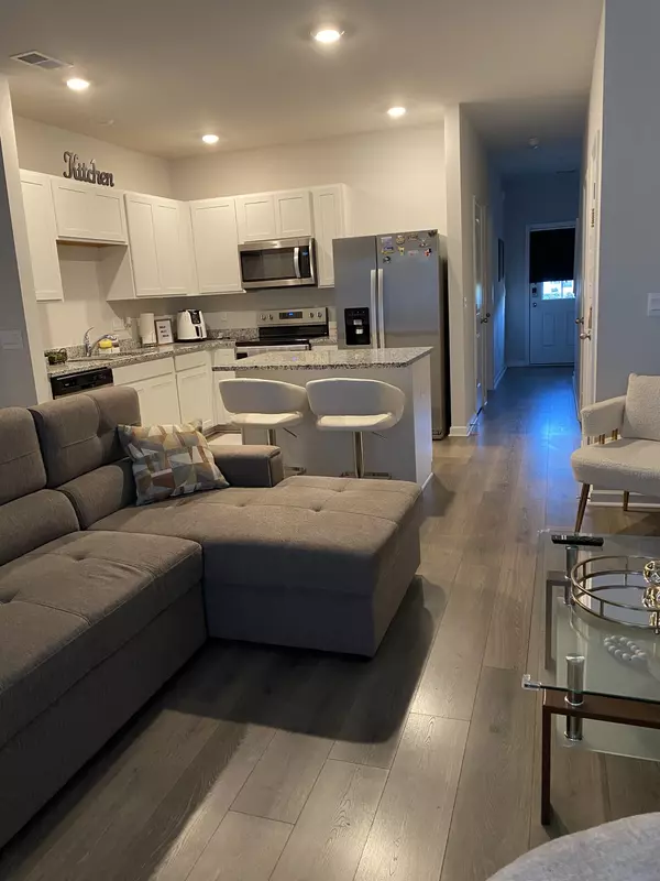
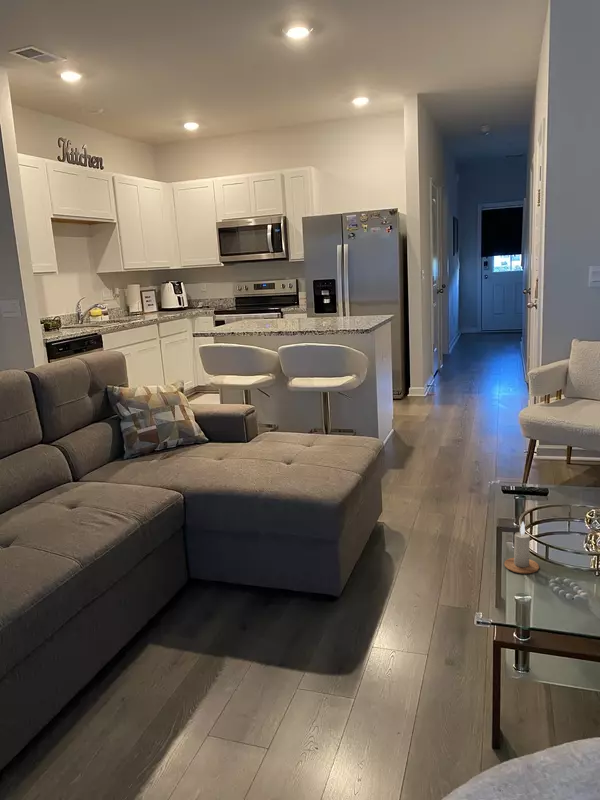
+ candle [503,521,540,575]
